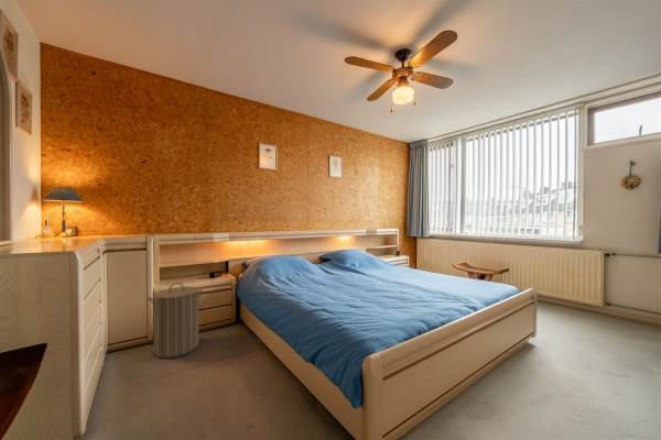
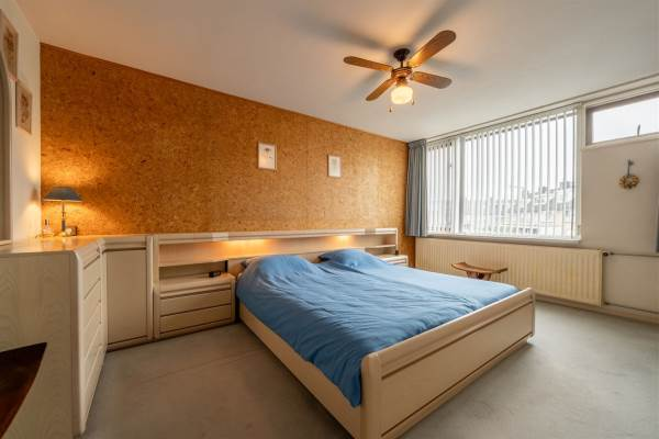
- laundry hamper [147,282,205,359]
